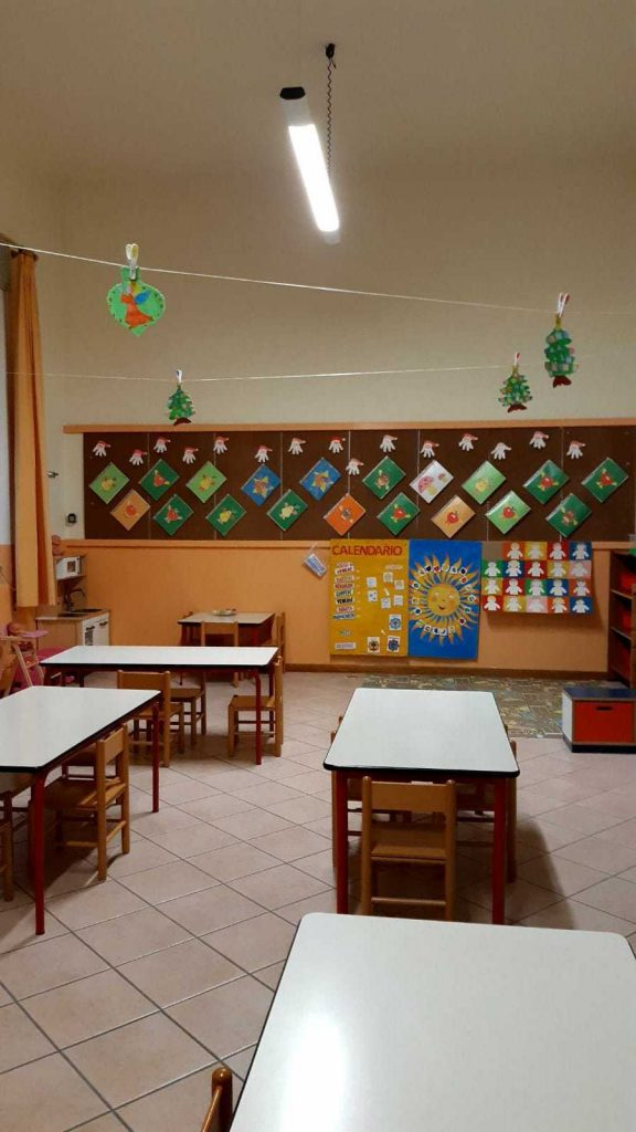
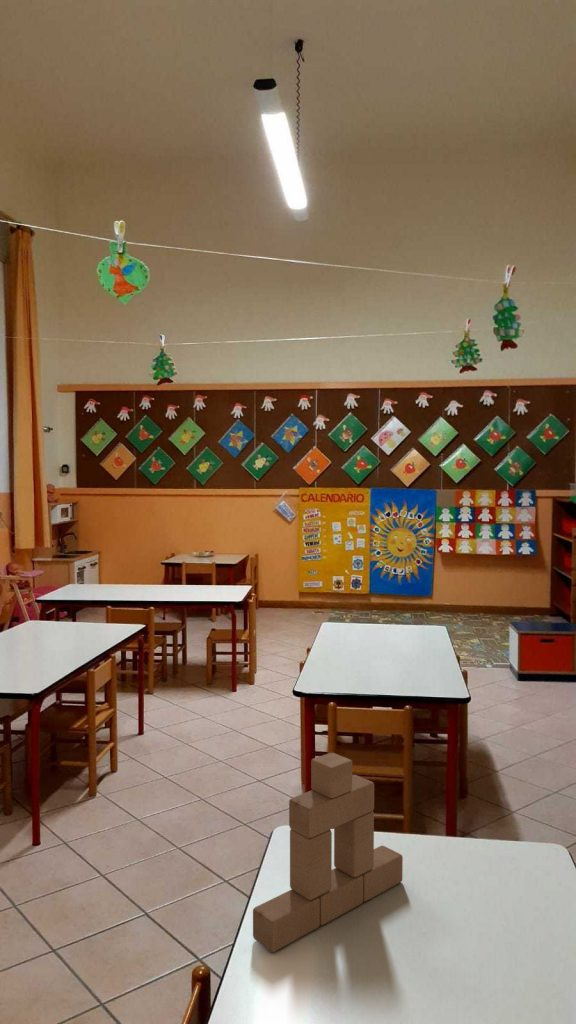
+ toy blocks [252,752,404,953]
